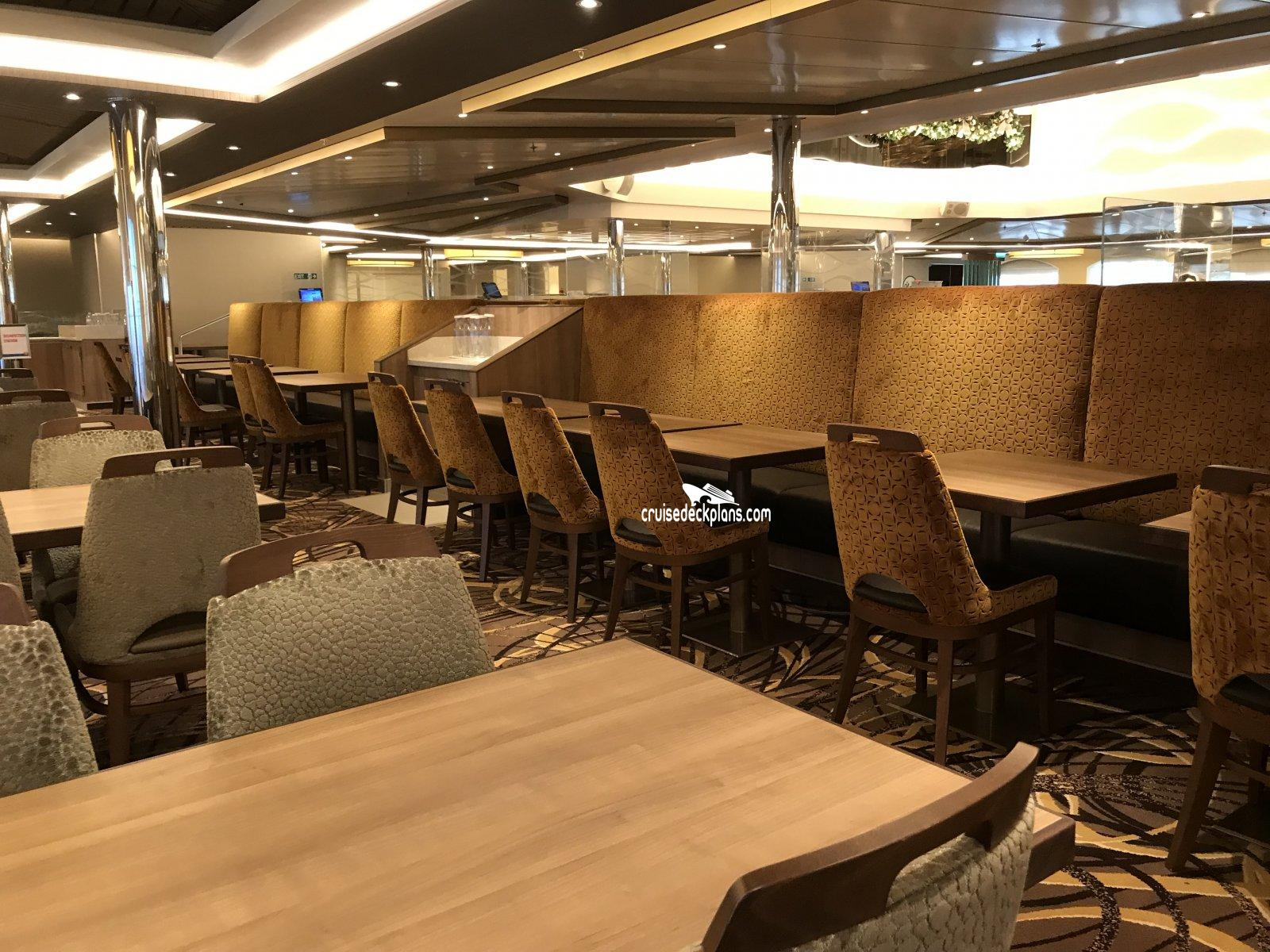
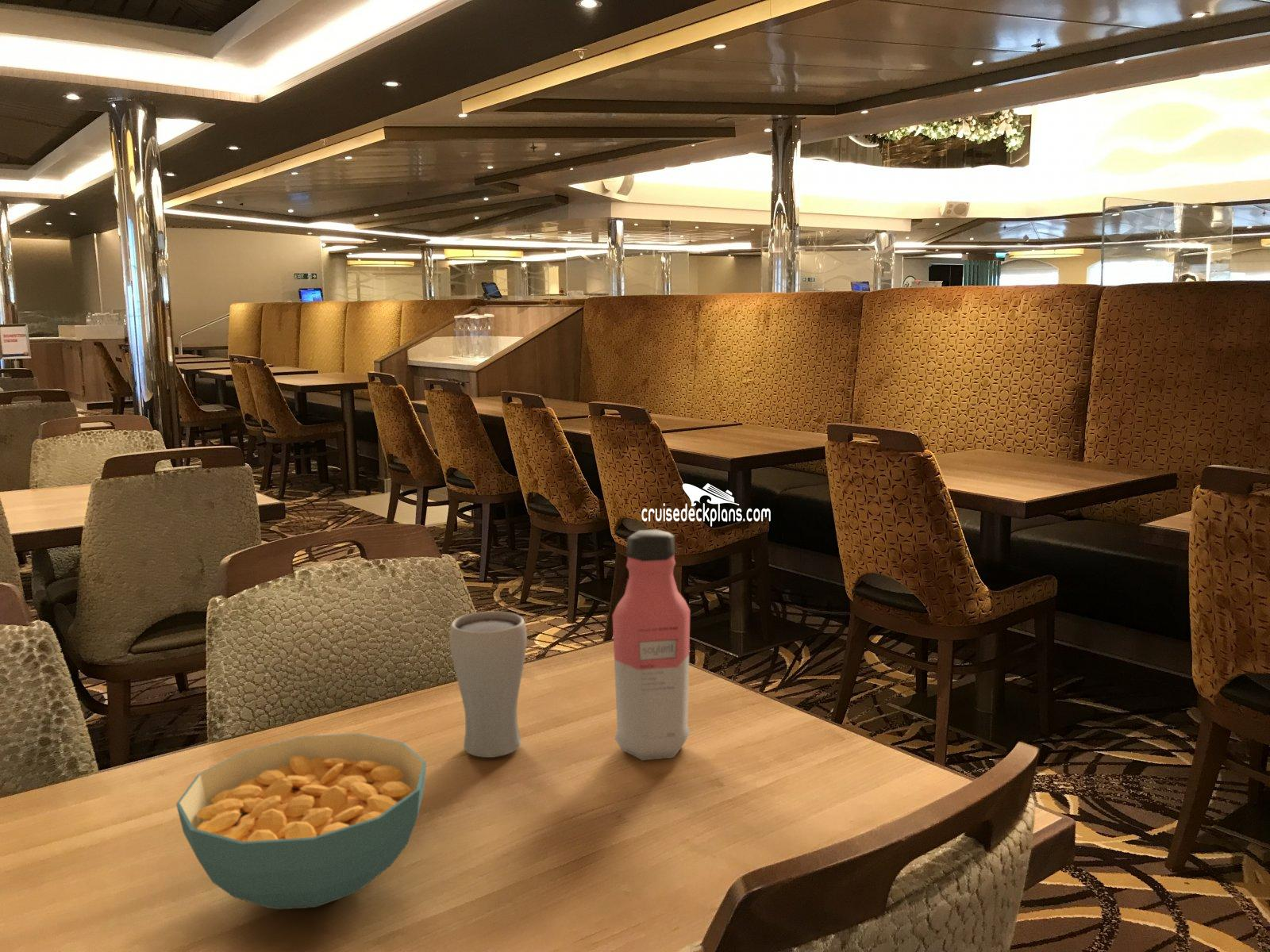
+ cereal bowl [175,732,427,910]
+ drinking glass [448,611,528,758]
+ water bottle [612,528,691,761]
